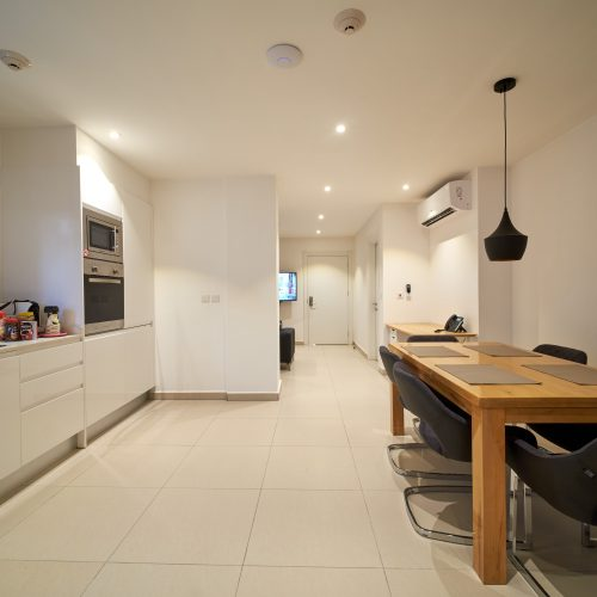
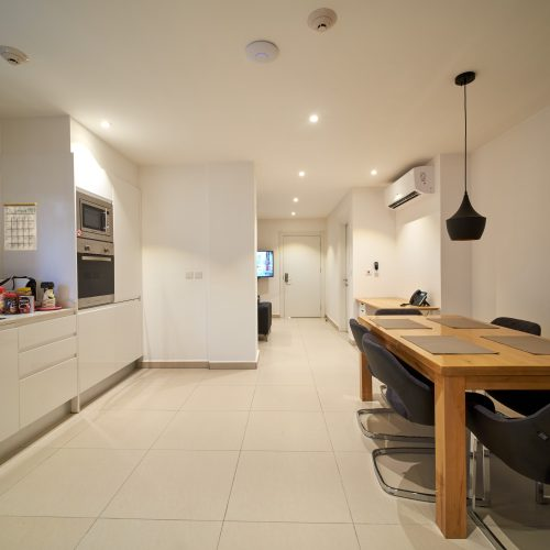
+ calendar [2,193,38,252]
